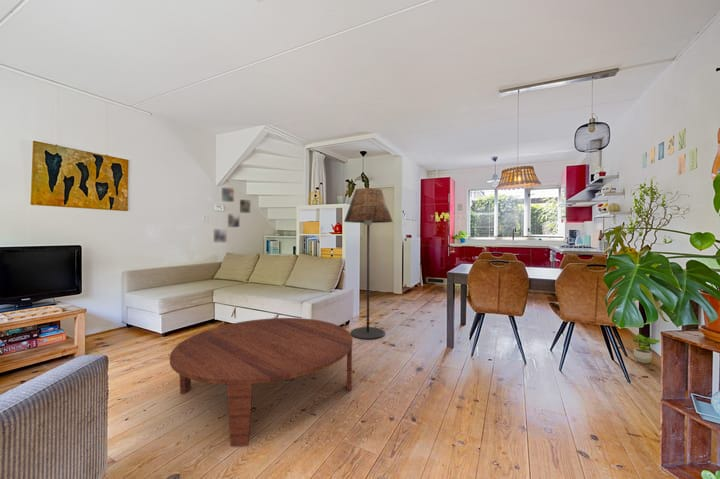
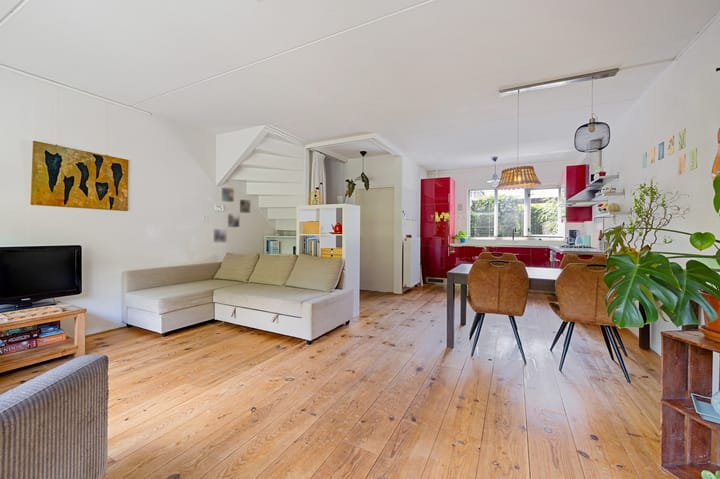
- potted plant [629,332,661,364]
- floor lamp [343,187,394,340]
- coffee table [169,317,353,447]
